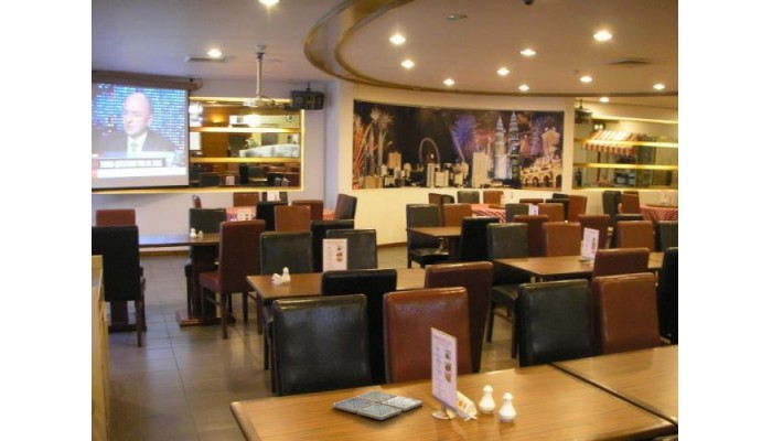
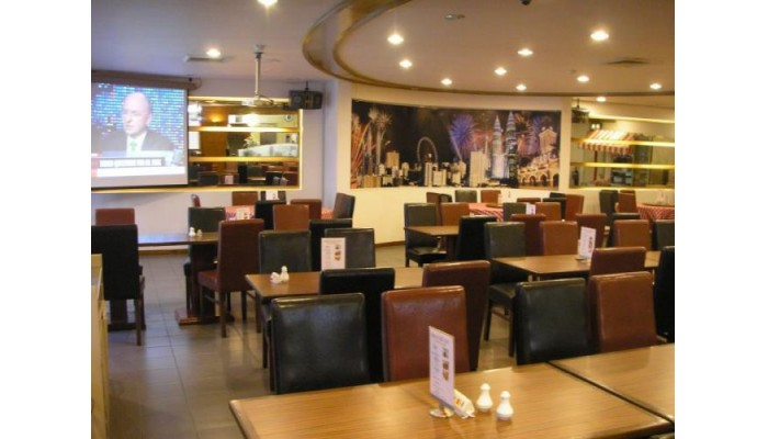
- drink coaster [331,389,425,421]
